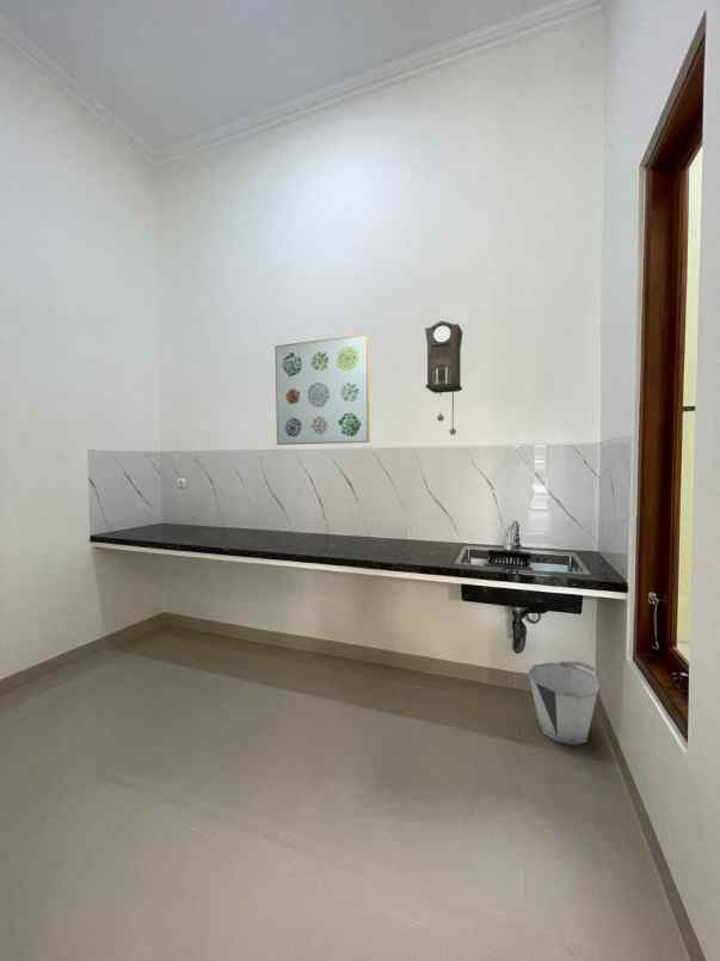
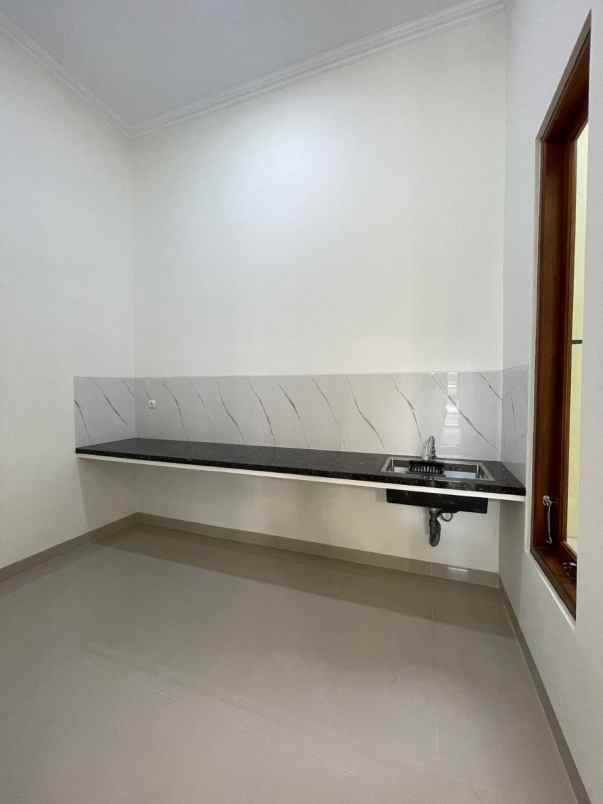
- pendulum clock [424,320,463,436]
- wall art [273,333,370,446]
- bucket [528,661,602,746]
